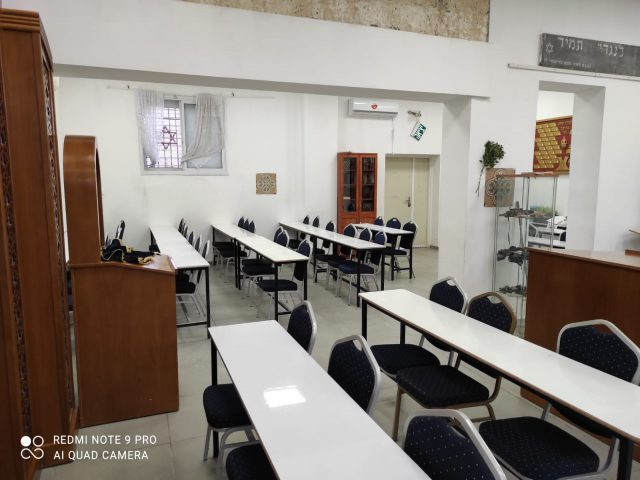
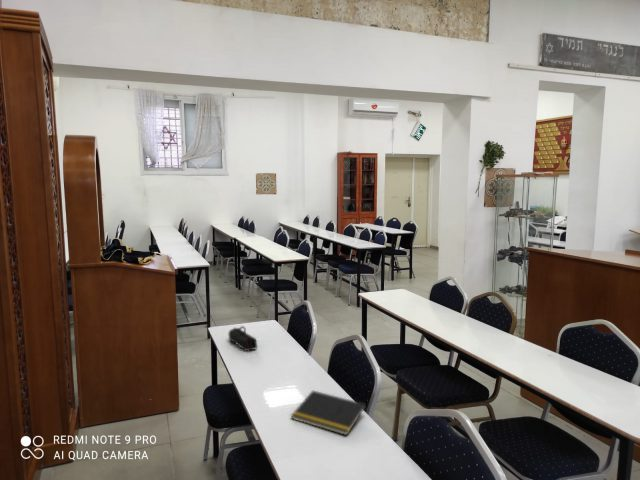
+ pencil case [227,325,258,352]
+ notepad [290,389,367,436]
